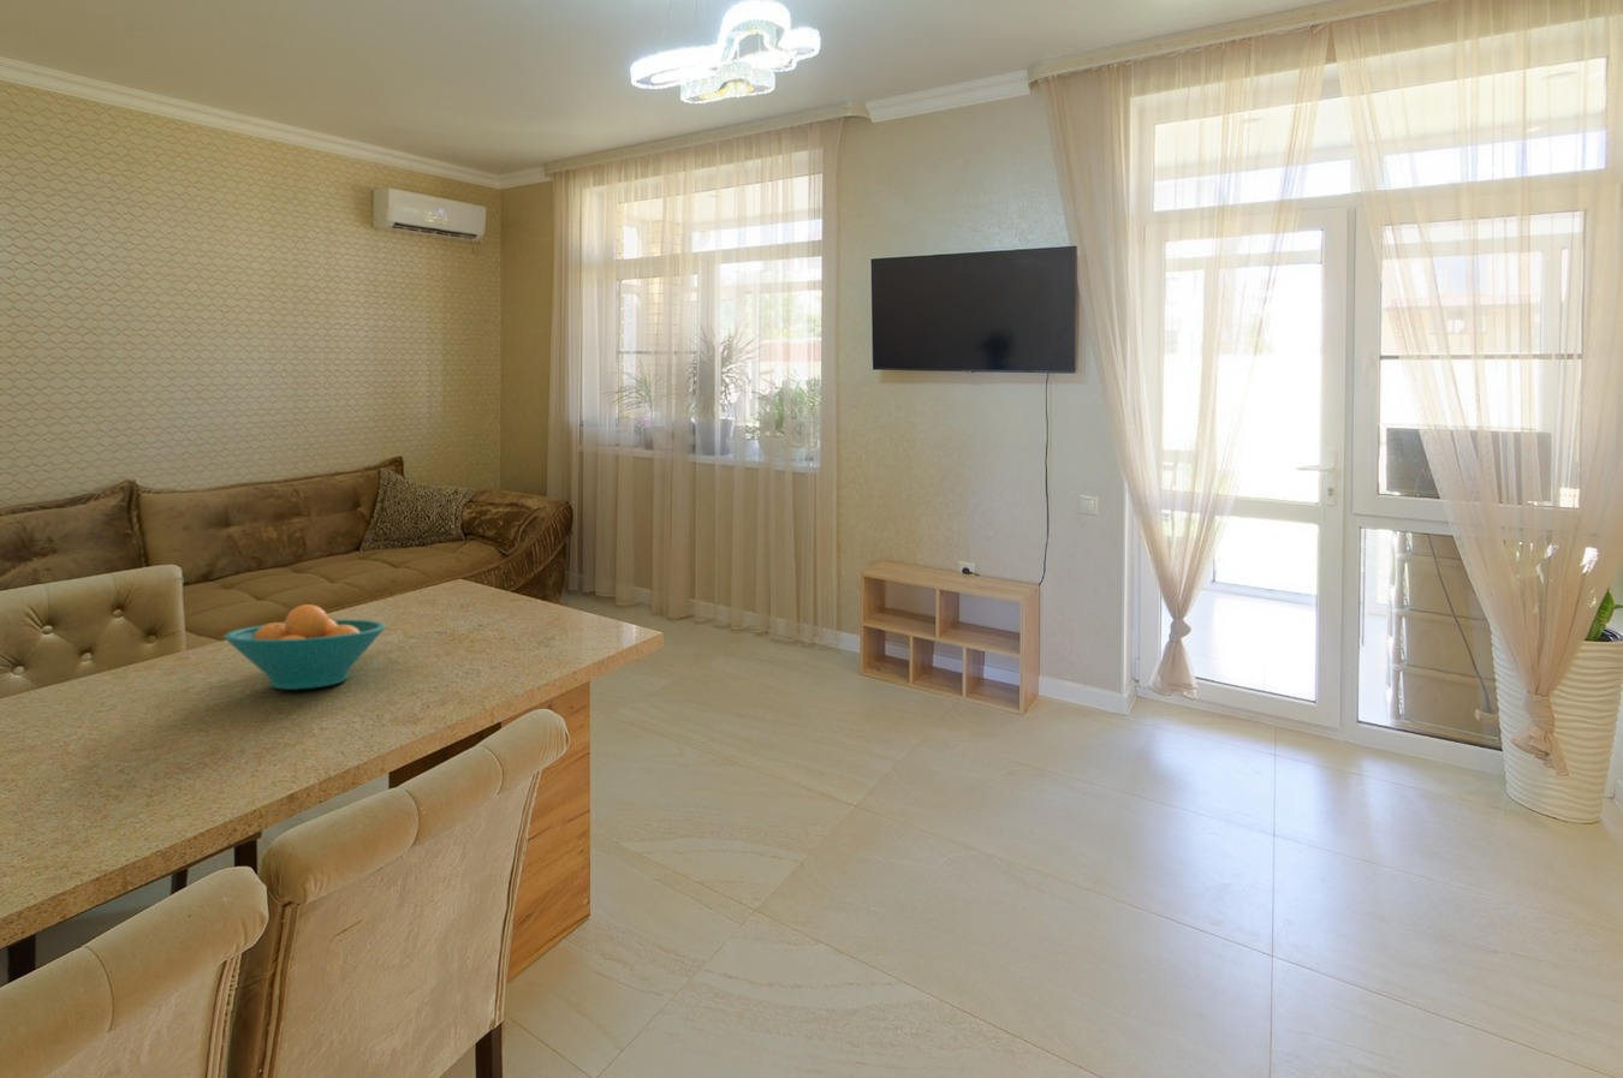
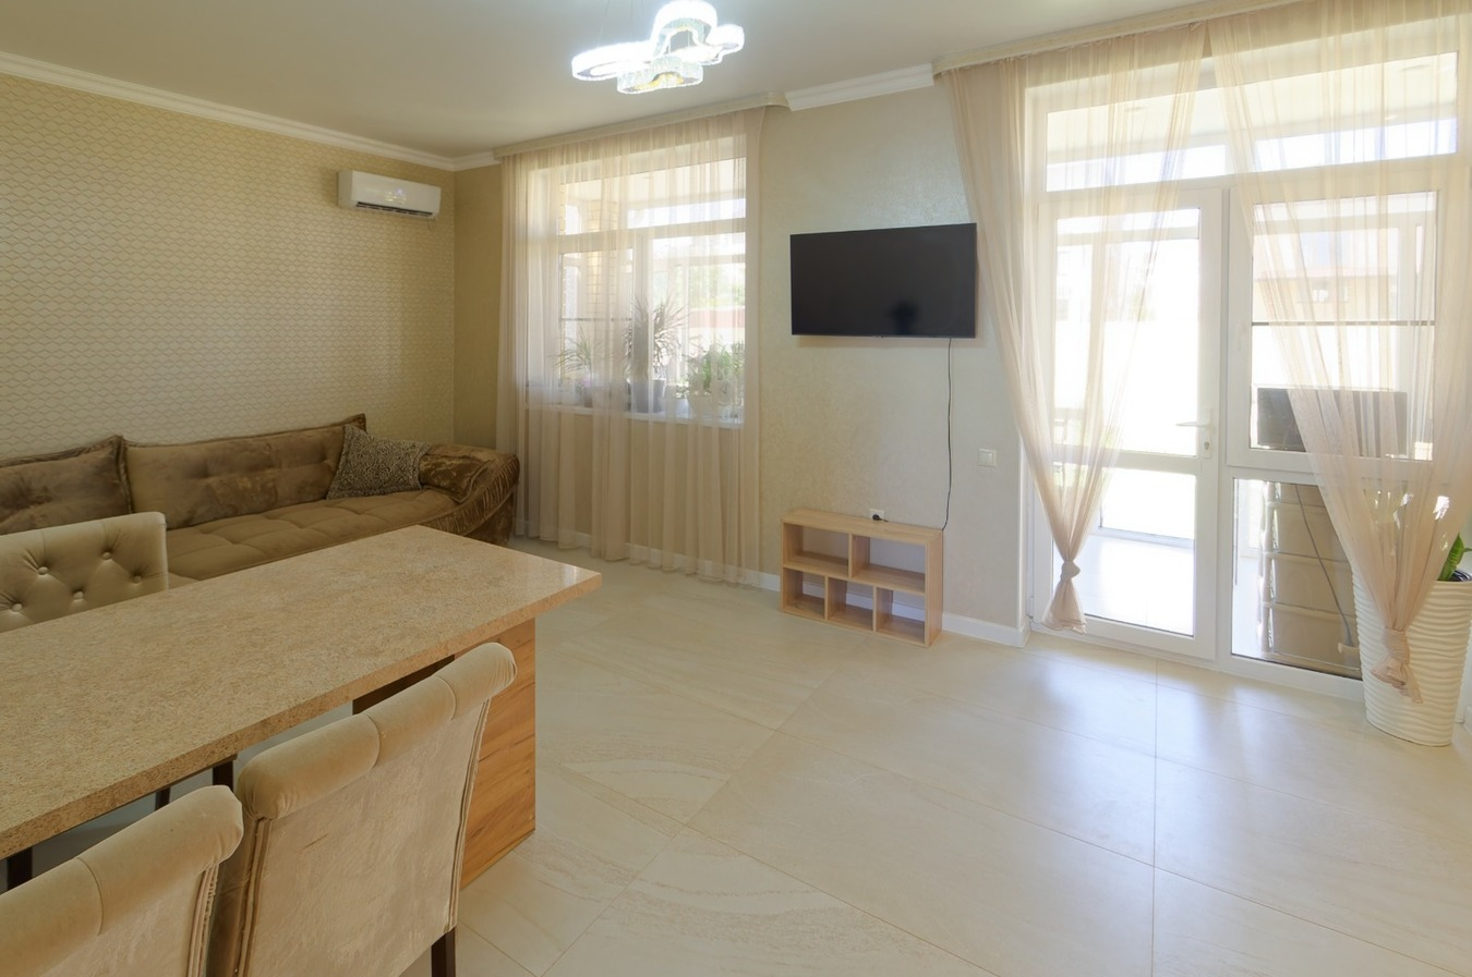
- fruit bowl [223,603,387,691]
